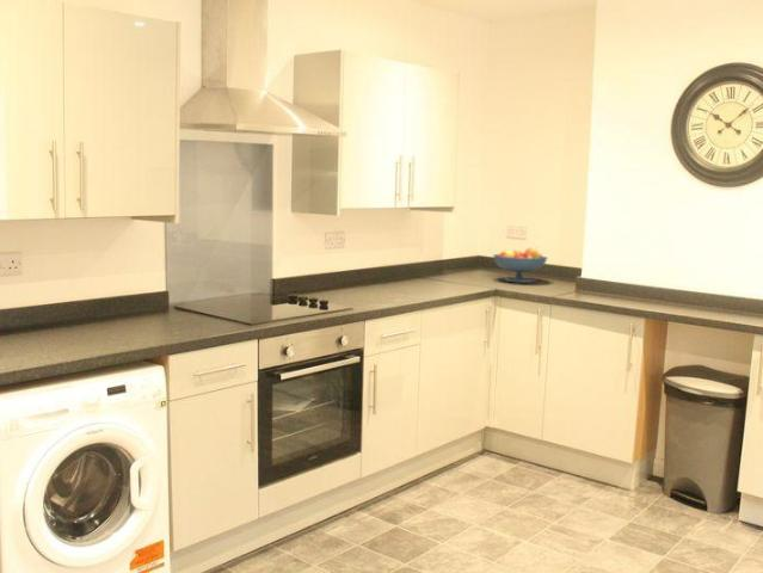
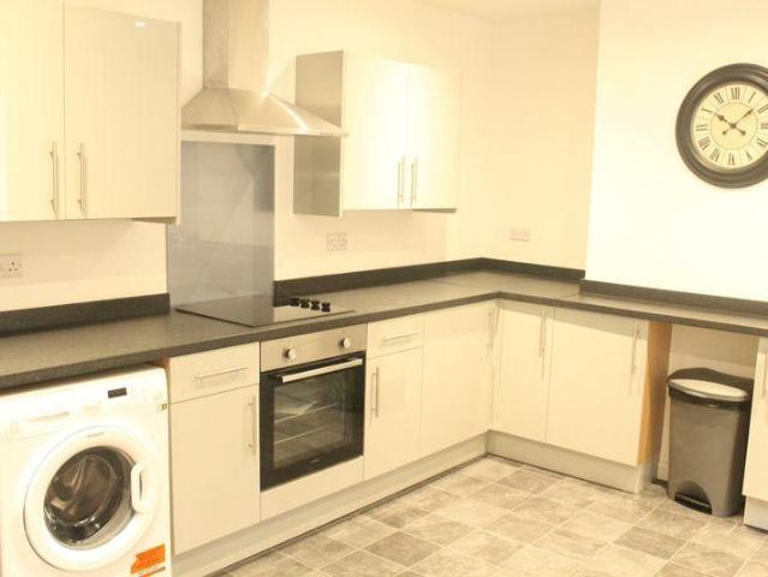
- fruit bowl [492,246,548,284]
